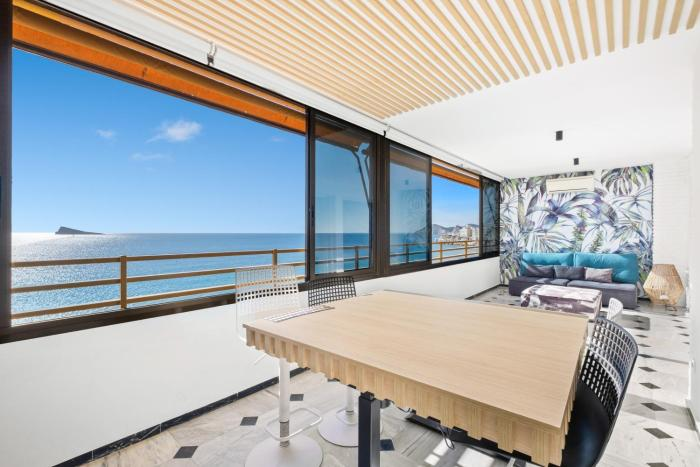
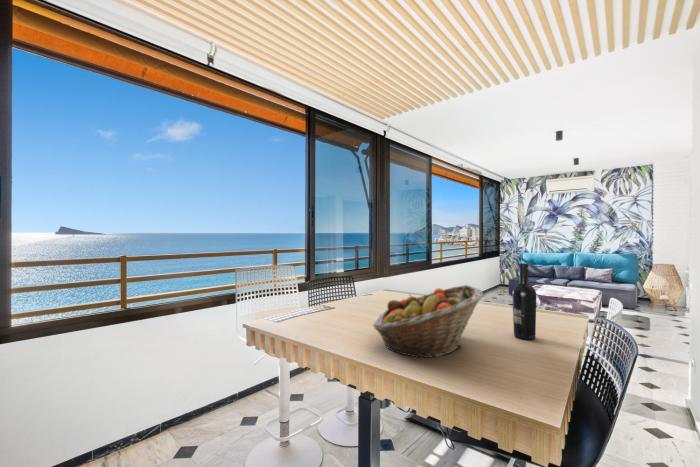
+ fruit basket [372,284,485,359]
+ wine bottle [511,262,537,341]
